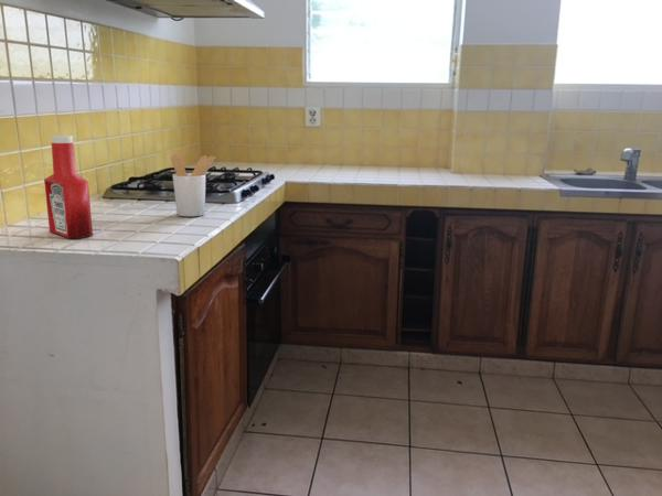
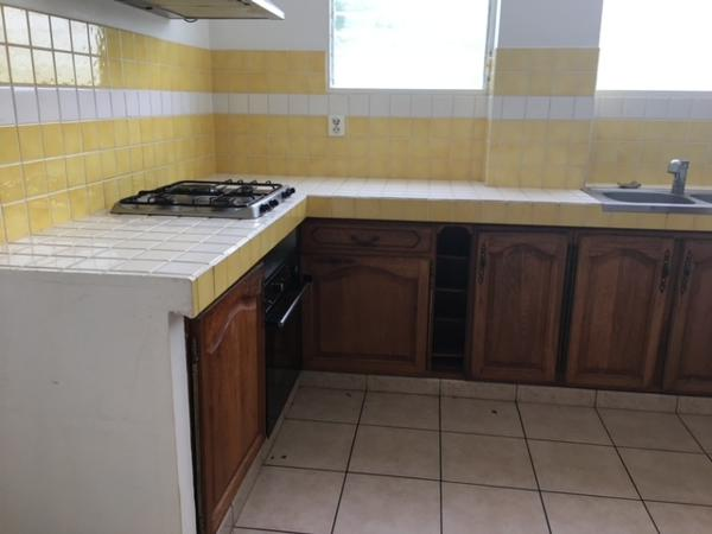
- utensil holder [170,152,216,217]
- soap bottle [43,134,94,239]
